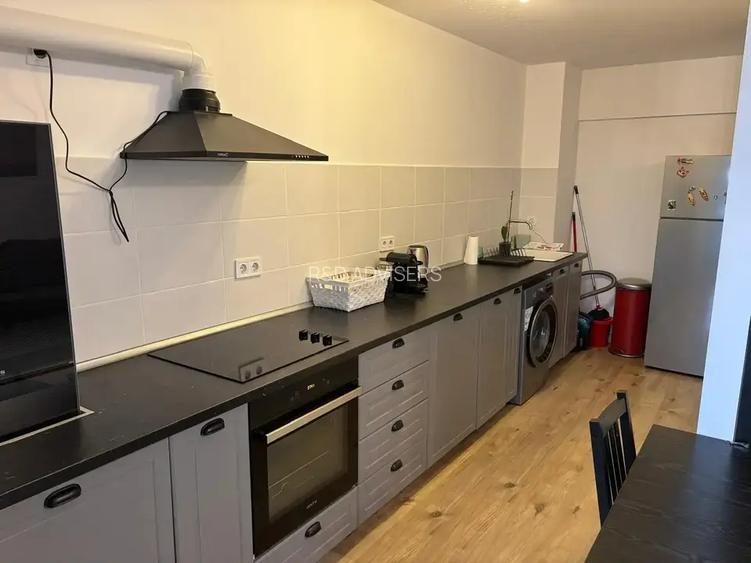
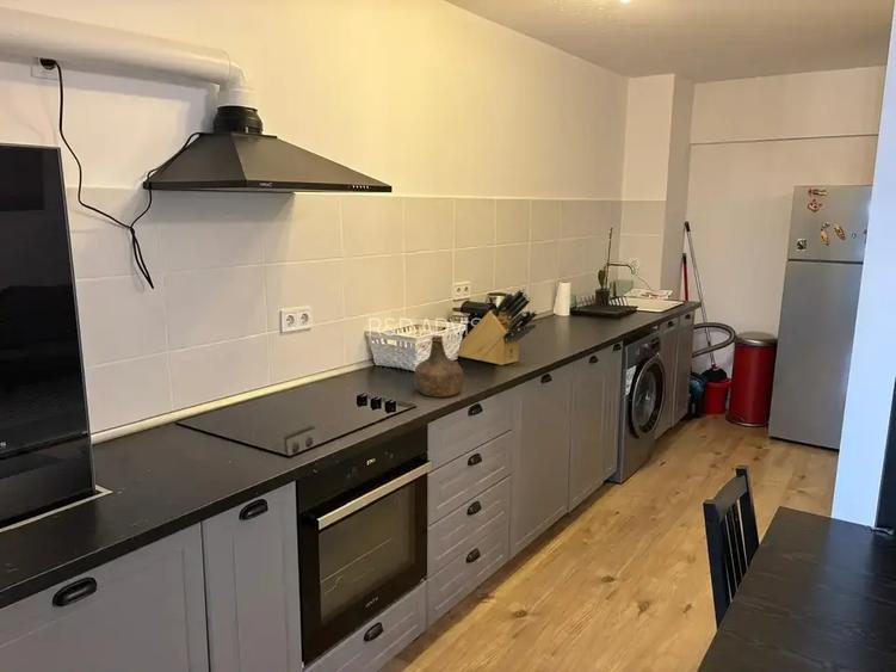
+ bottle [414,334,464,399]
+ knife block [455,288,539,366]
